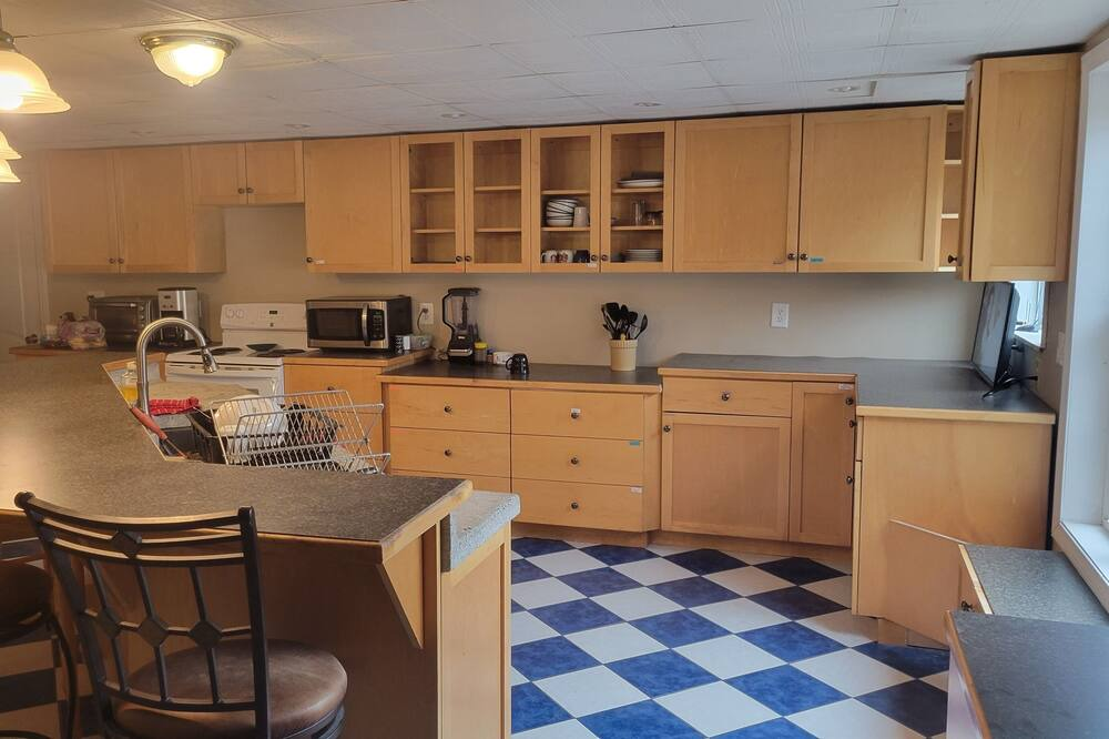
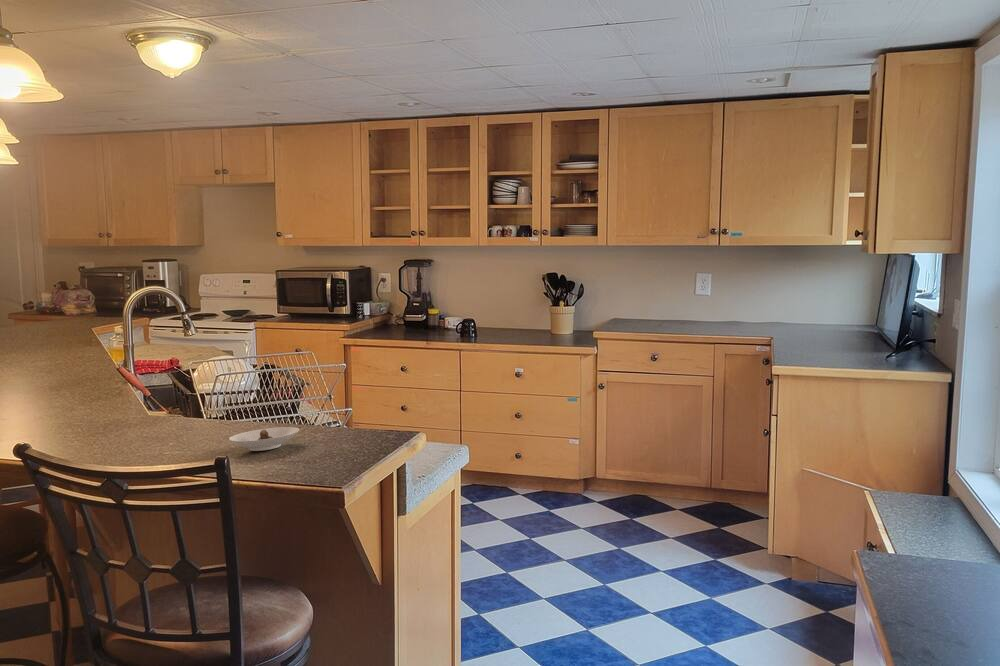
+ saucer [228,426,300,452]
